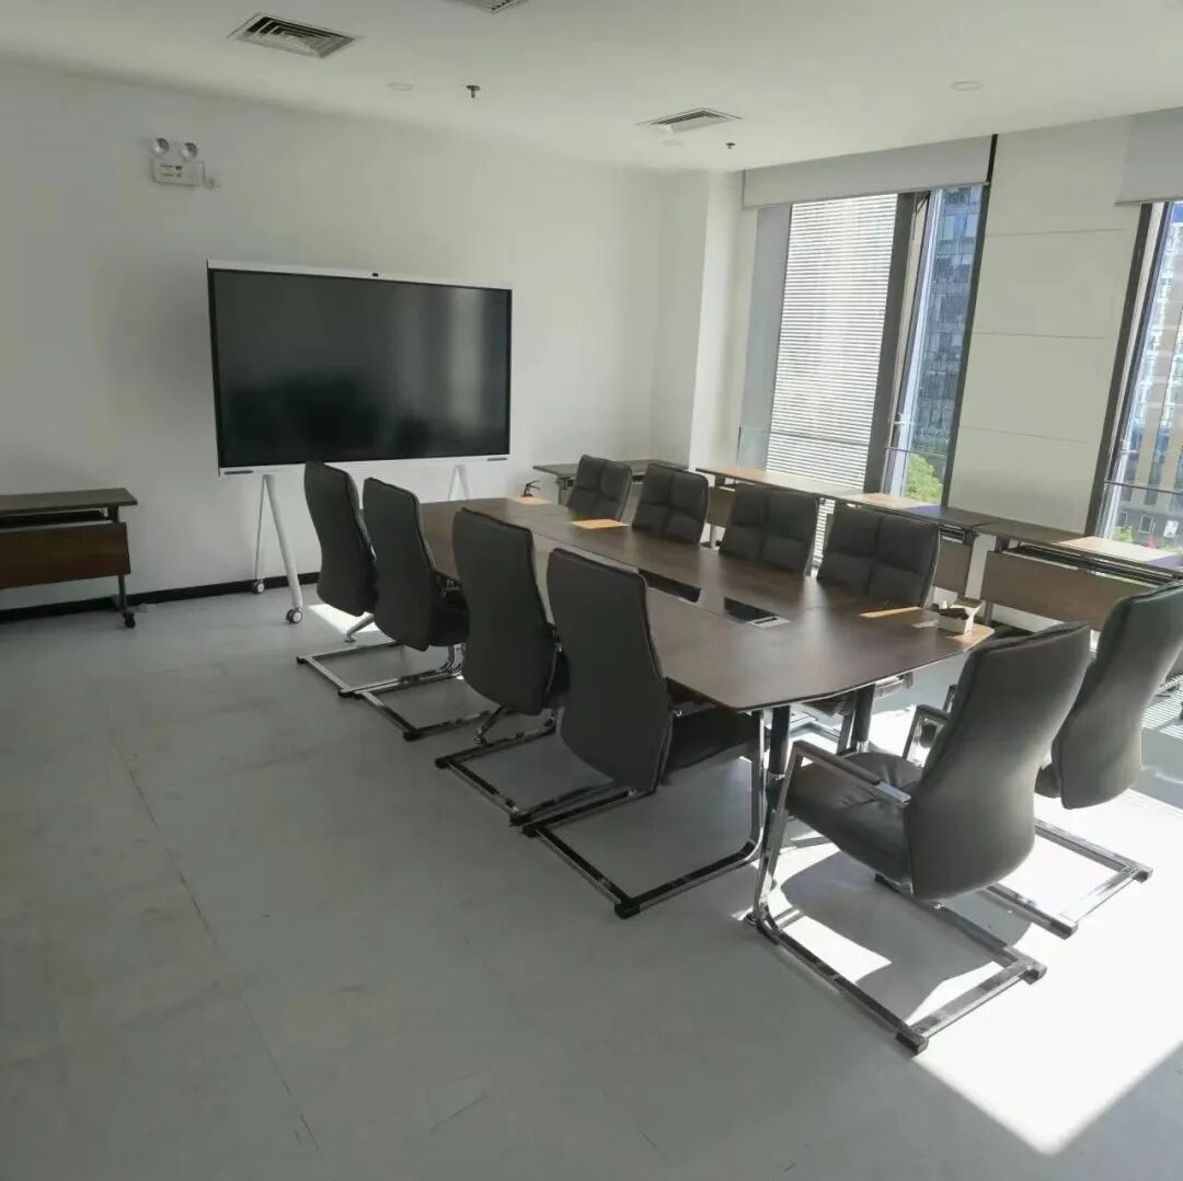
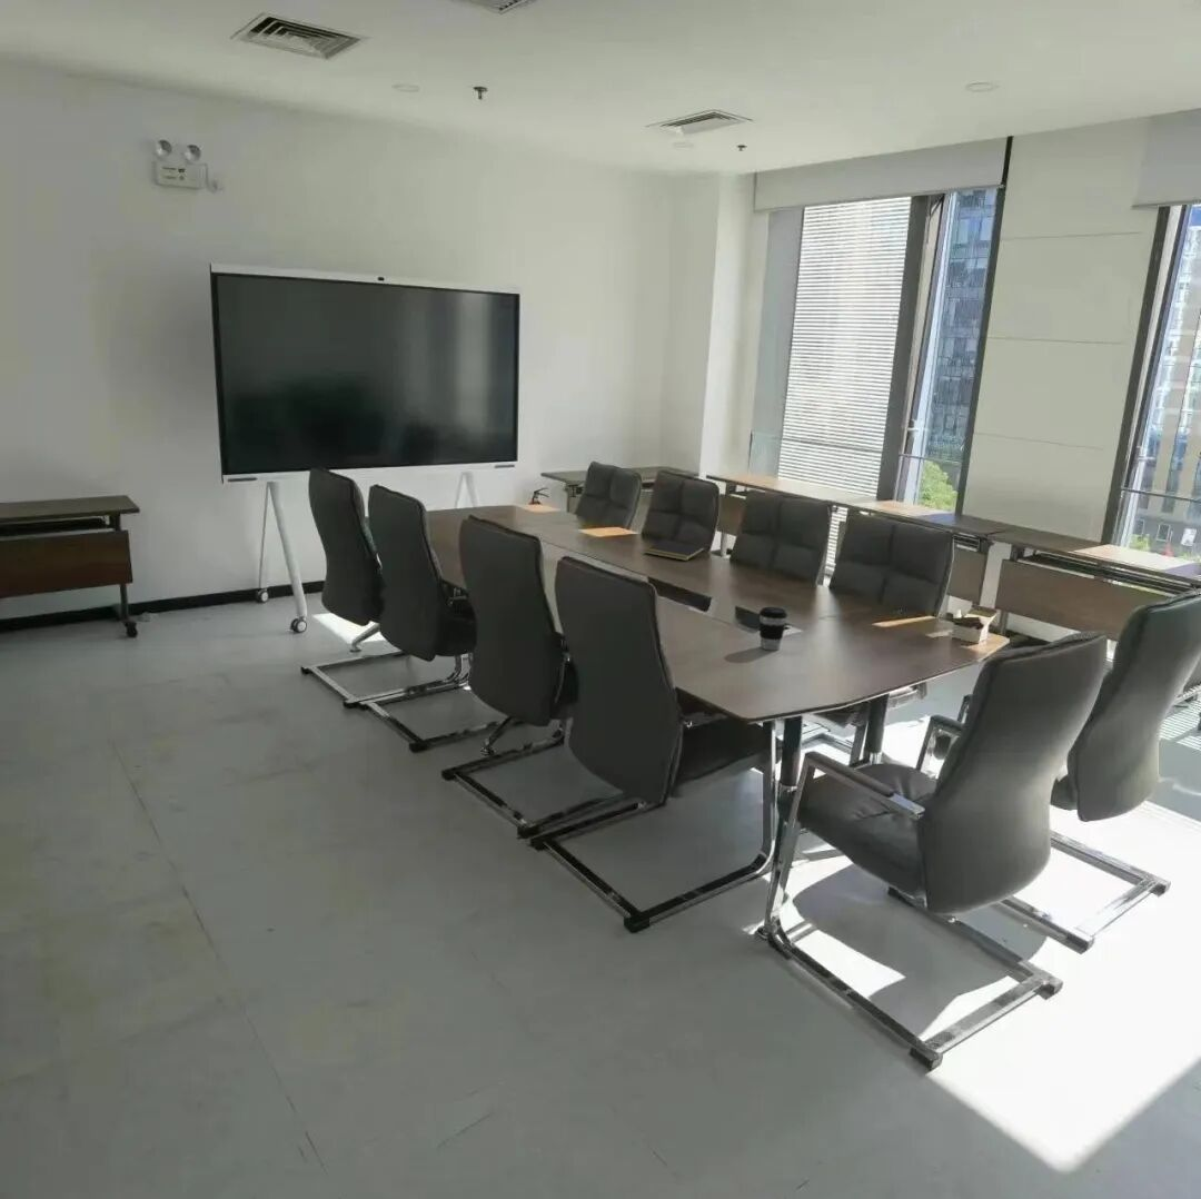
+ notepad [644,538,706,562]
+ coffee cup [758,606,788,652]
